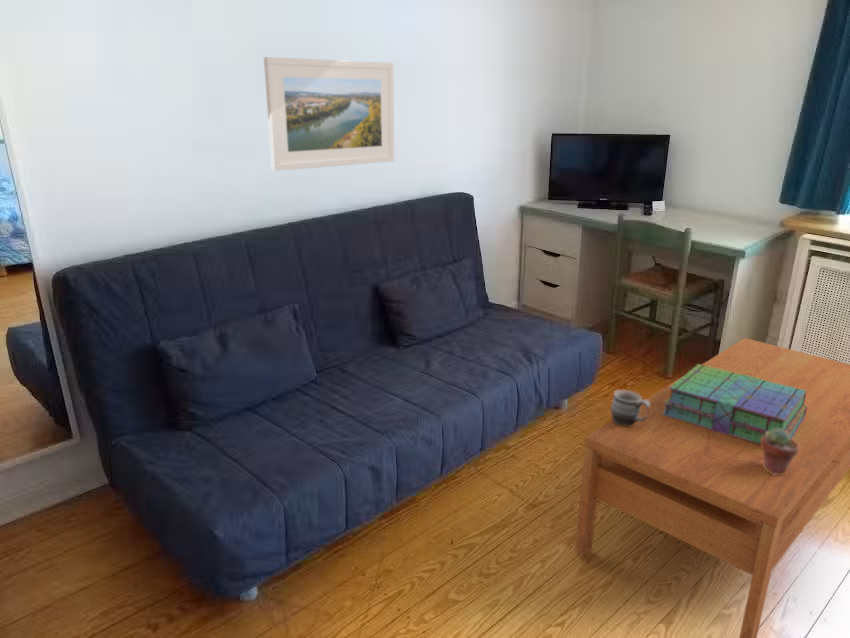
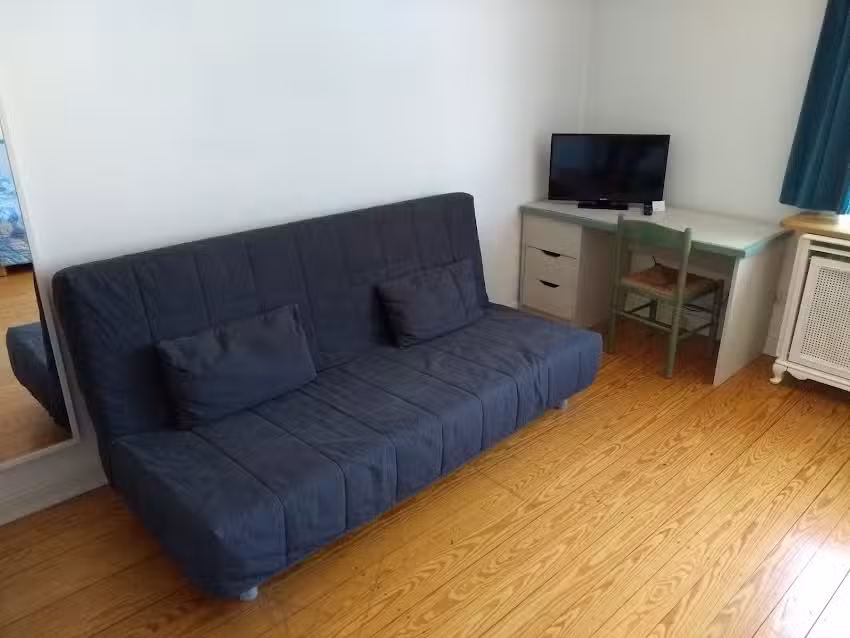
- coffee table [574,337,850,638]
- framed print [263,56,395,172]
- stack of books [662,363,807,444]
- mug [610,389,650,427]
- potted succulent [761,428,799,475]
